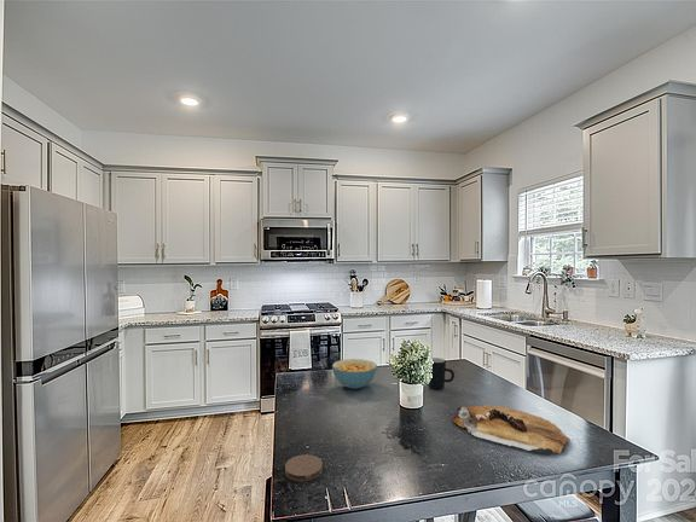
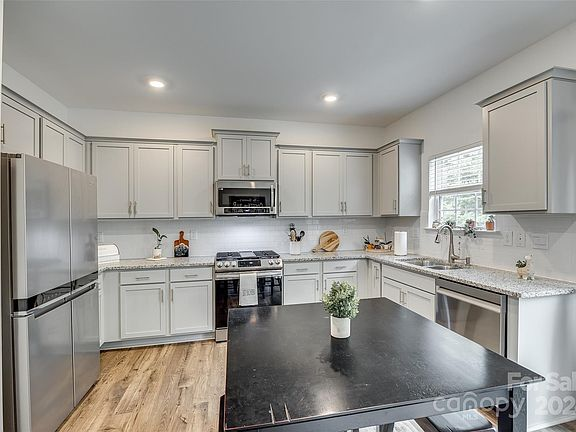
- cutting board [452,404,572,456]
- mug [427,356,456,390]
- cereal bowl [331,358,378,390]
- coaster [284,453,324,482]
